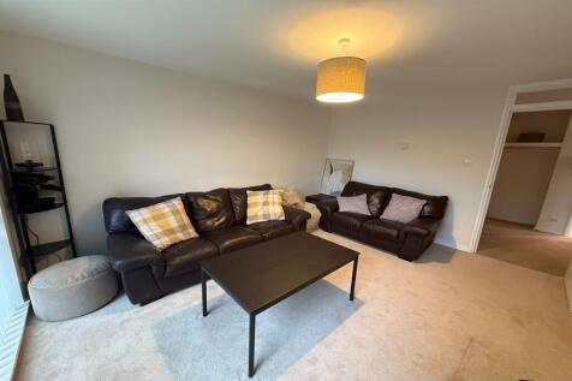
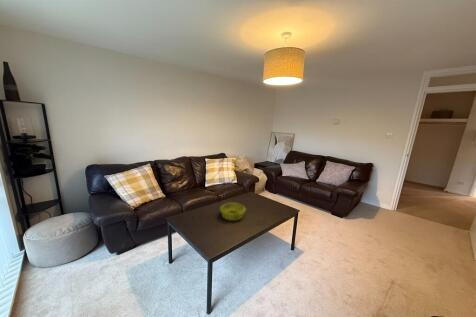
+ bowl [219,201,247,222]
